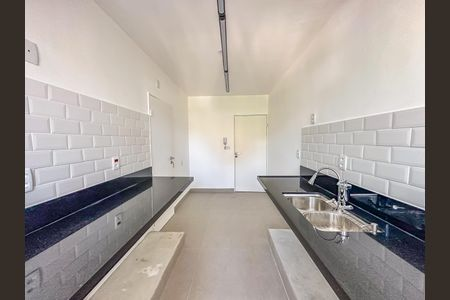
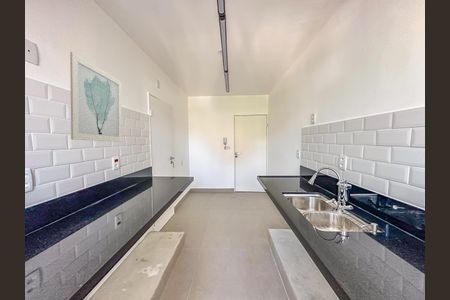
+ wall art [69,51,123,143]
